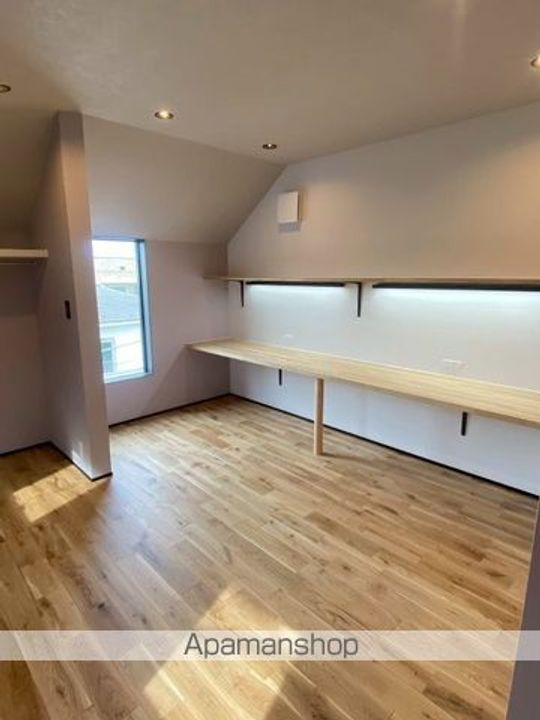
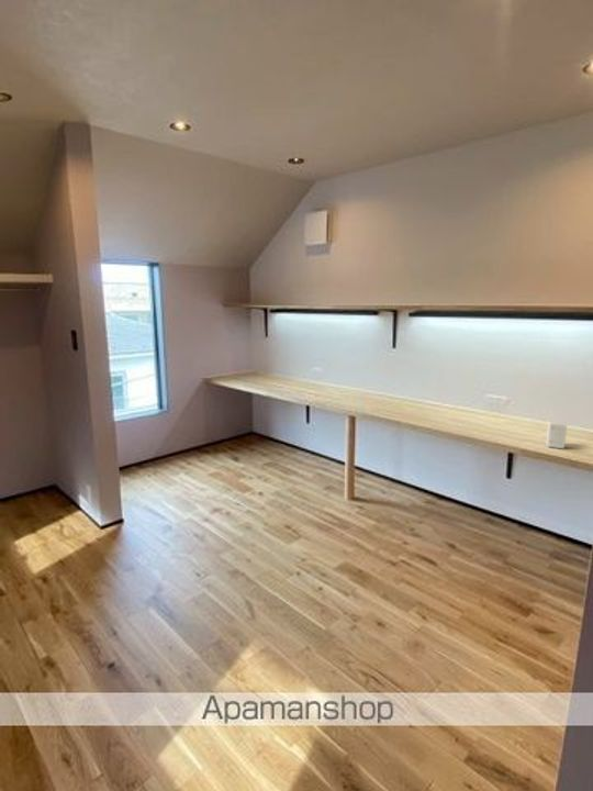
+ small box [546,420,568,449]
